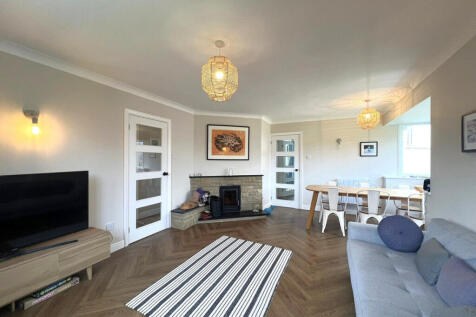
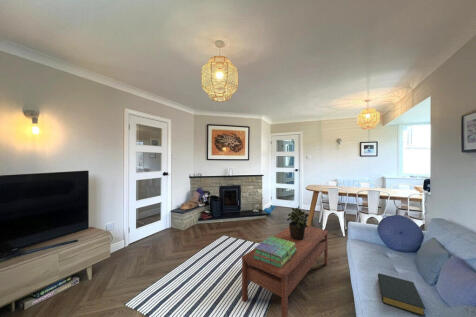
+ potted plant [286,205,310,240]
+ stack of books [254,235,296,268]
+ hardback book [377,272,427,317]
+ coffee table [241,225,329,317]
